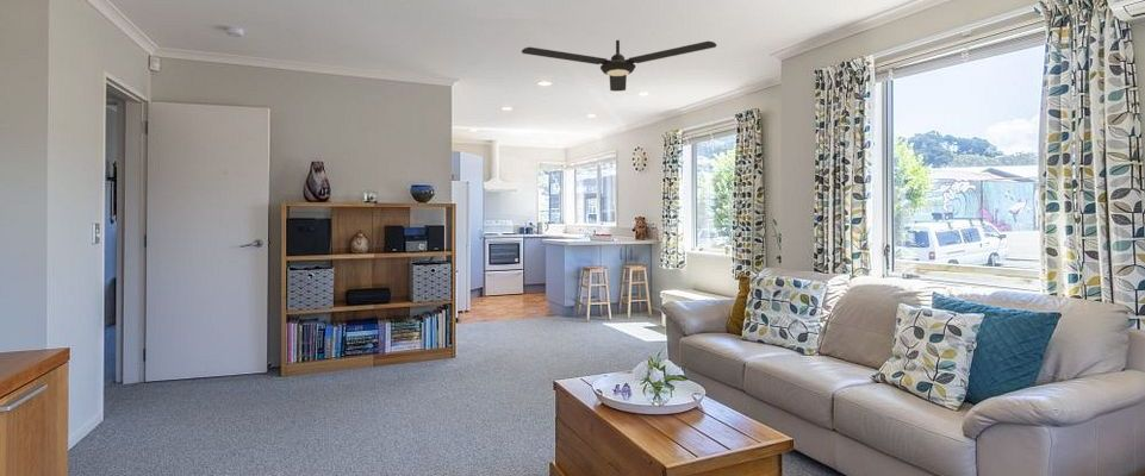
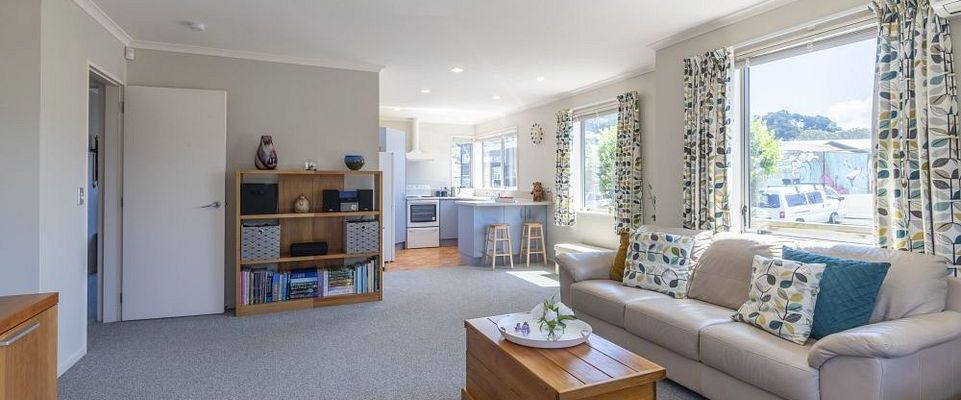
- ceiling fan [521,39,718,92]
